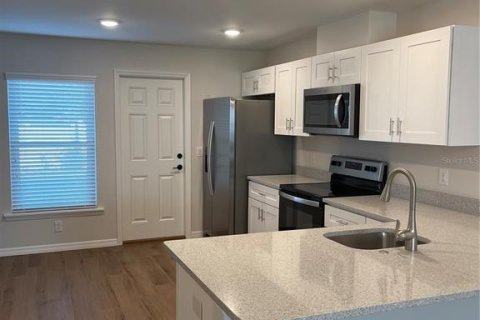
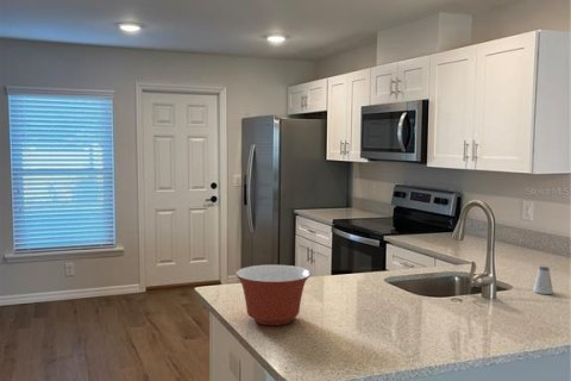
+ saltshaker [532,266,554,295]
+ mixing bowl [234,264,312,326]
